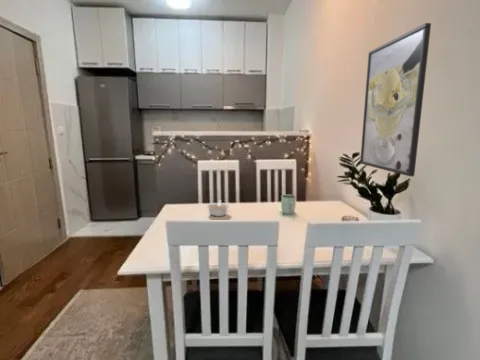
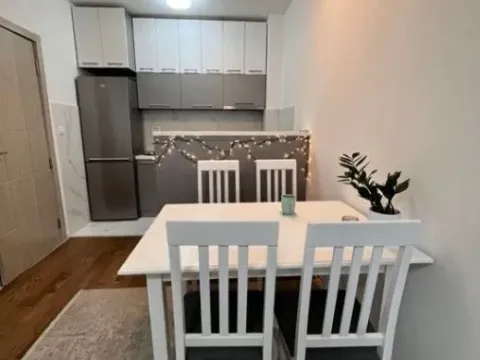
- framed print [359,22,432,177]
- legume [206,199,230,217]
